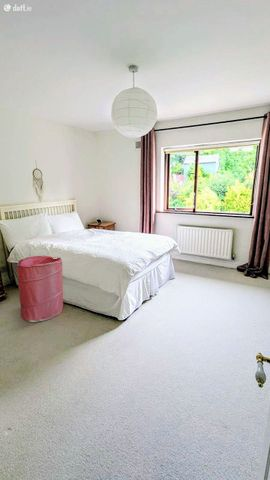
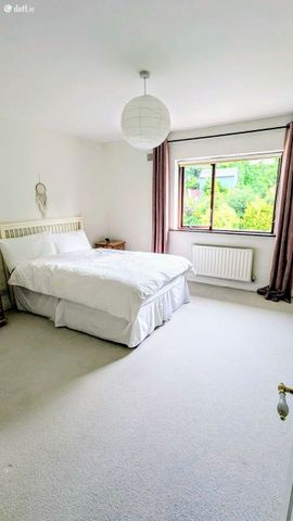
- laundry hamper [16,255,64,323]
